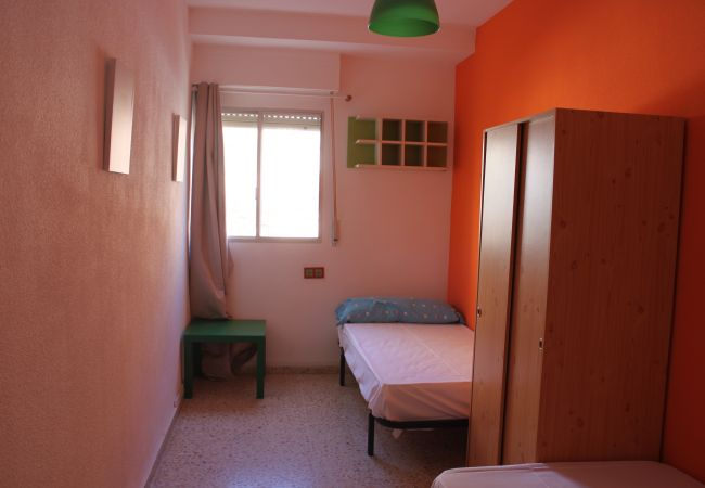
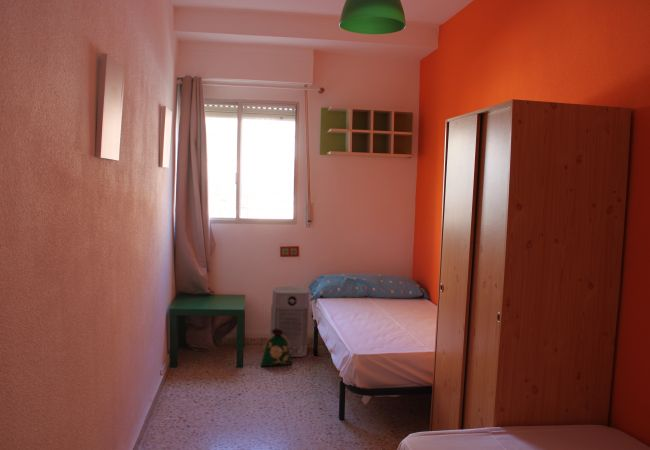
+ air purifier [269,285,310,358]
+ bag [259,328,293,368]
